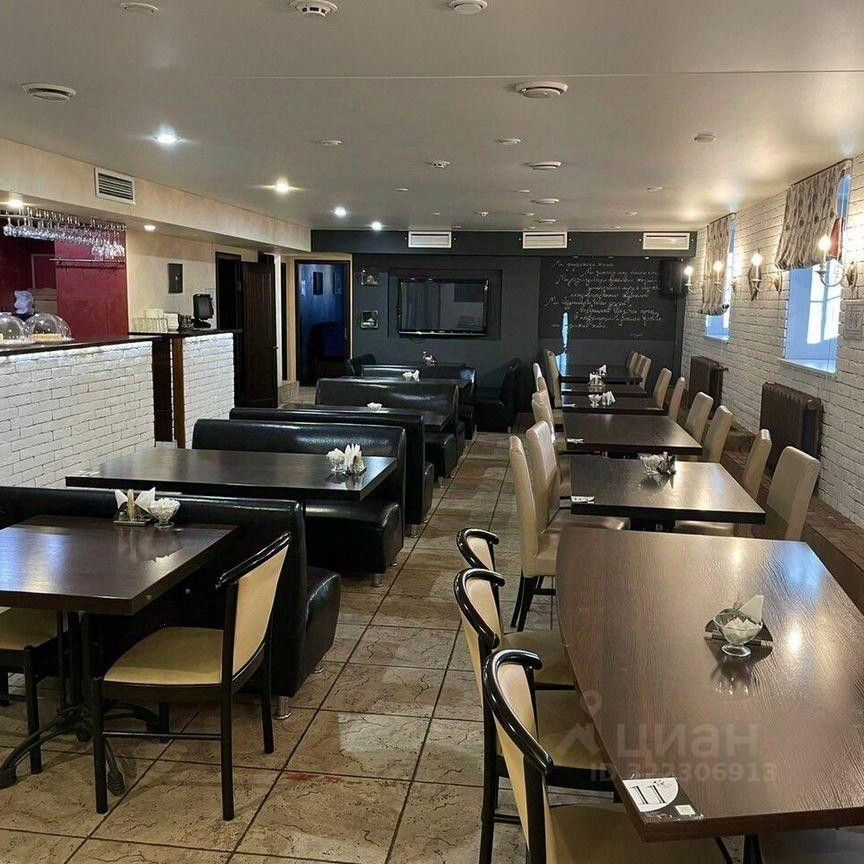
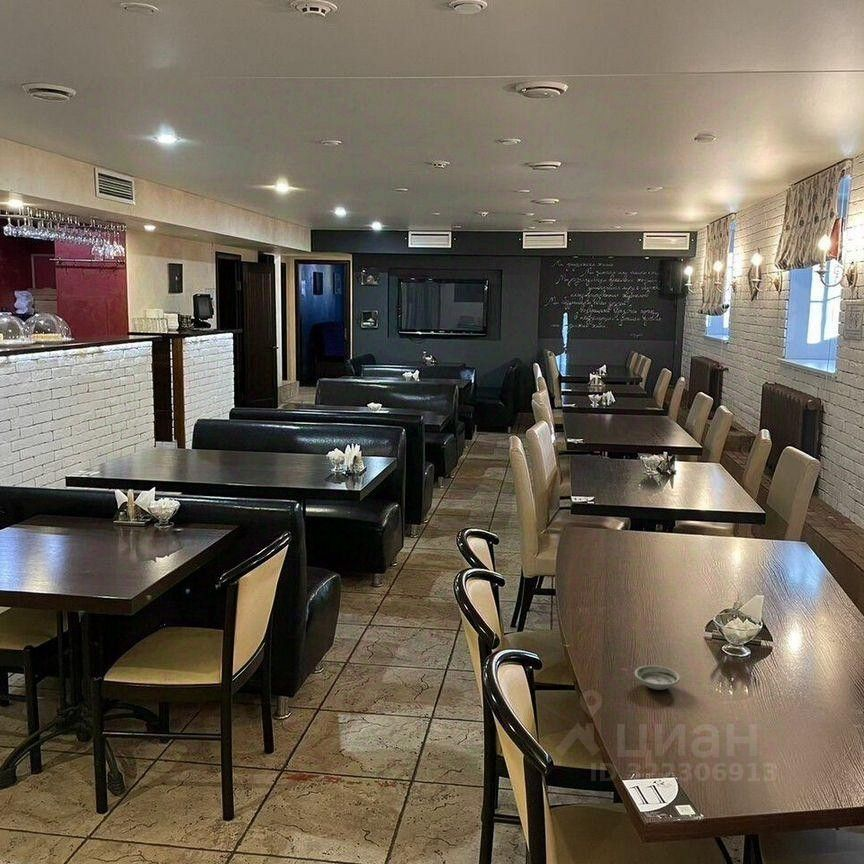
+ saucer [634,665,681,691]
